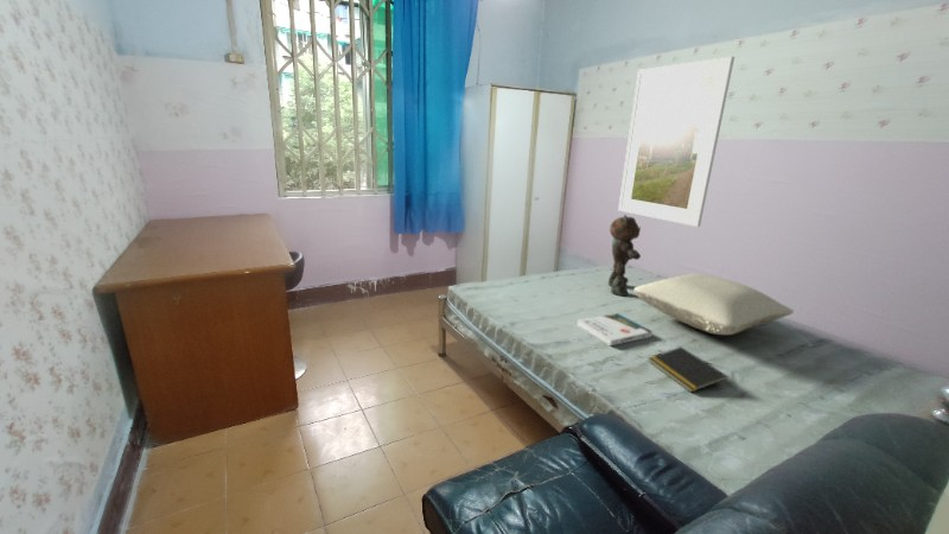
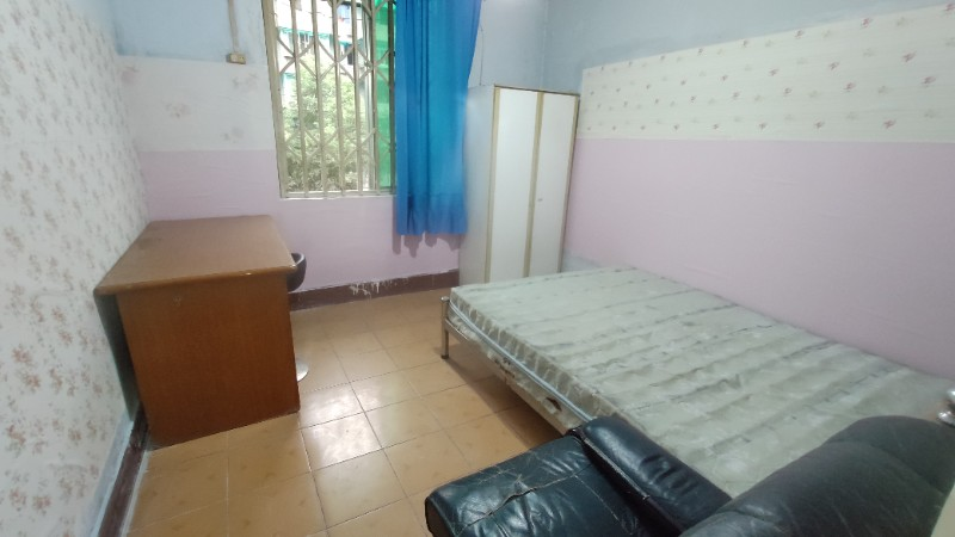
- pillow [633,273,795,336]
- notepad [648,345,728,394]
- teddy bear [607,214,642,297]
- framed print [617,55,735,228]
- book [577,312,654,347]
